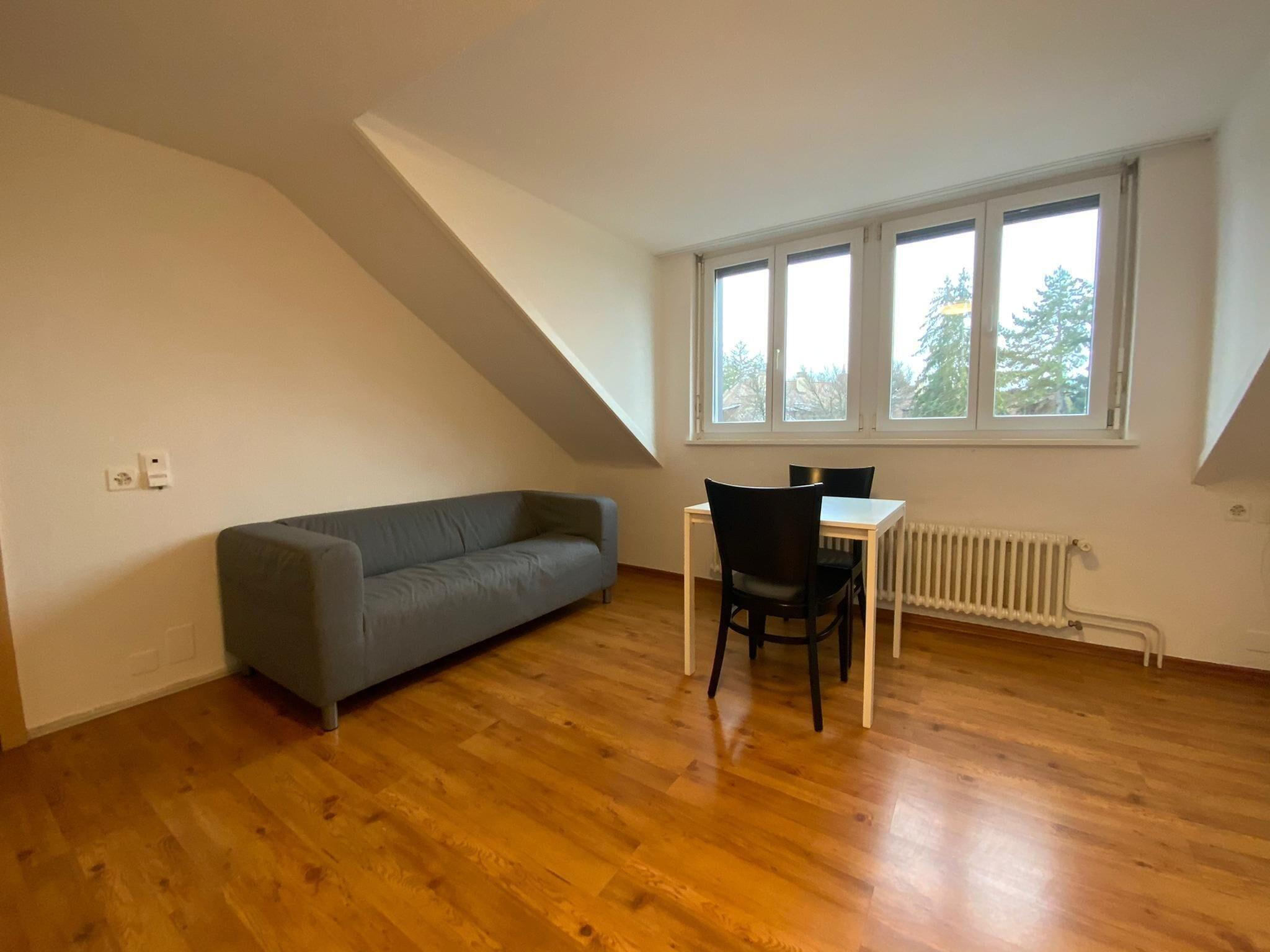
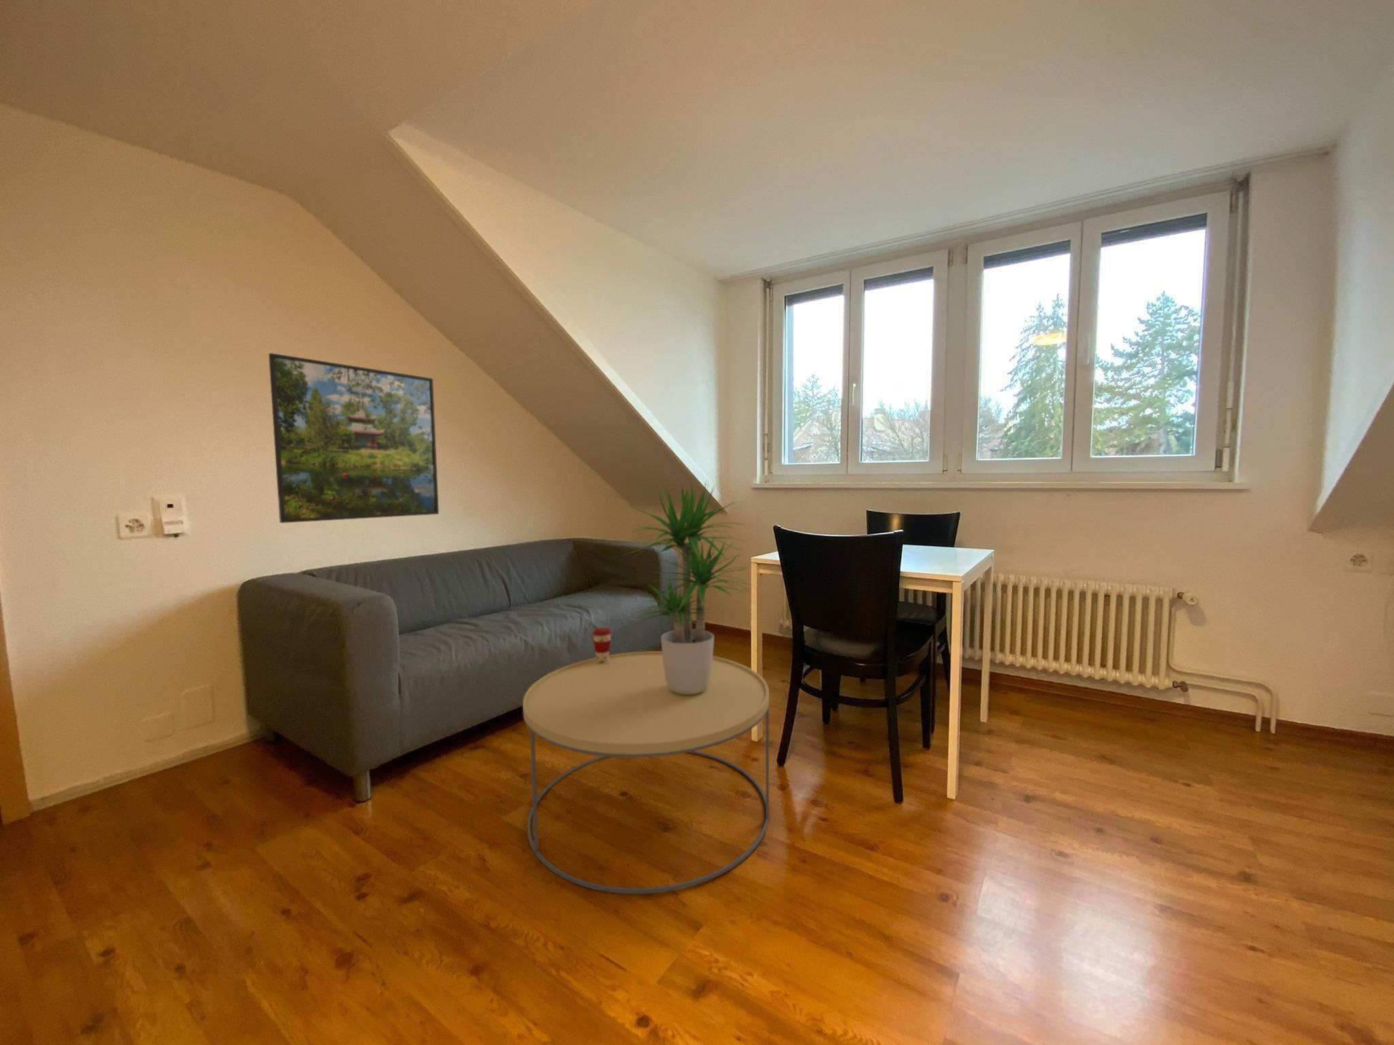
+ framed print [268,352,440,524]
+ coffee table [522,651,769,895]
+ potted plant [622,480,754,695]
+ coffee cup [592,627,612,661]
